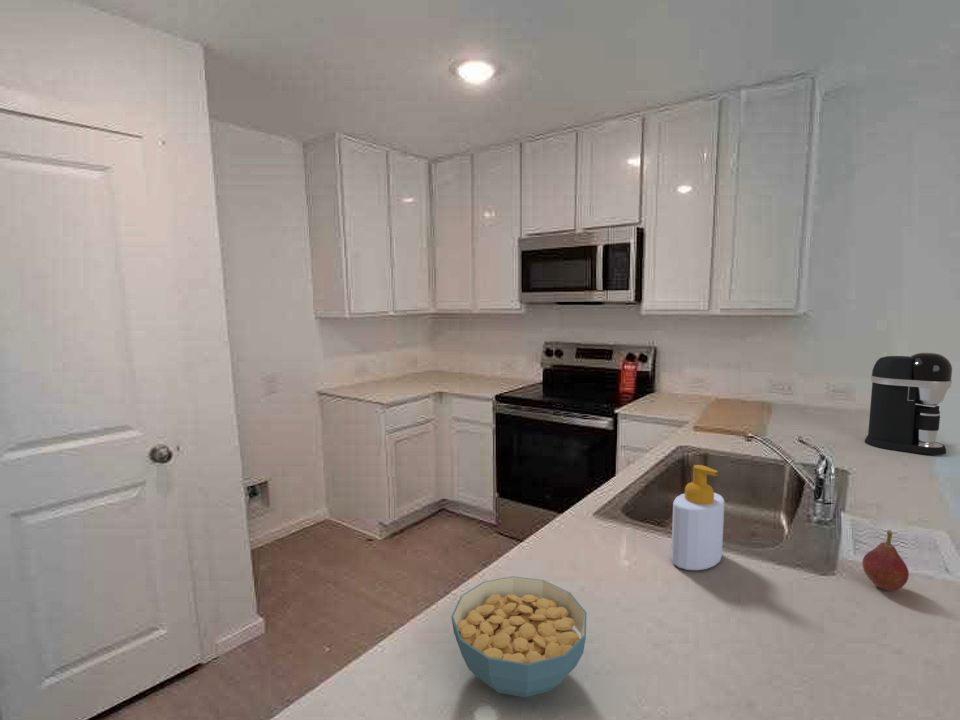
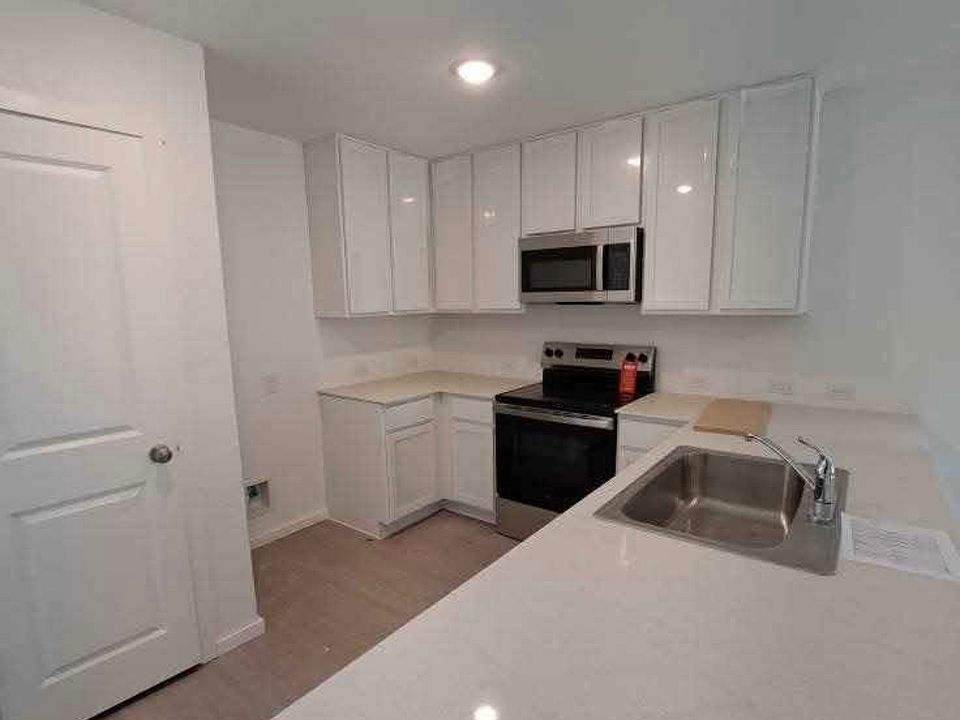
- fruit [861,529,910,592]
- soap bottle [670,464,725,571]
- coffee maker [864,352,953,456]
- cereal bowl [451,576,588,698]
